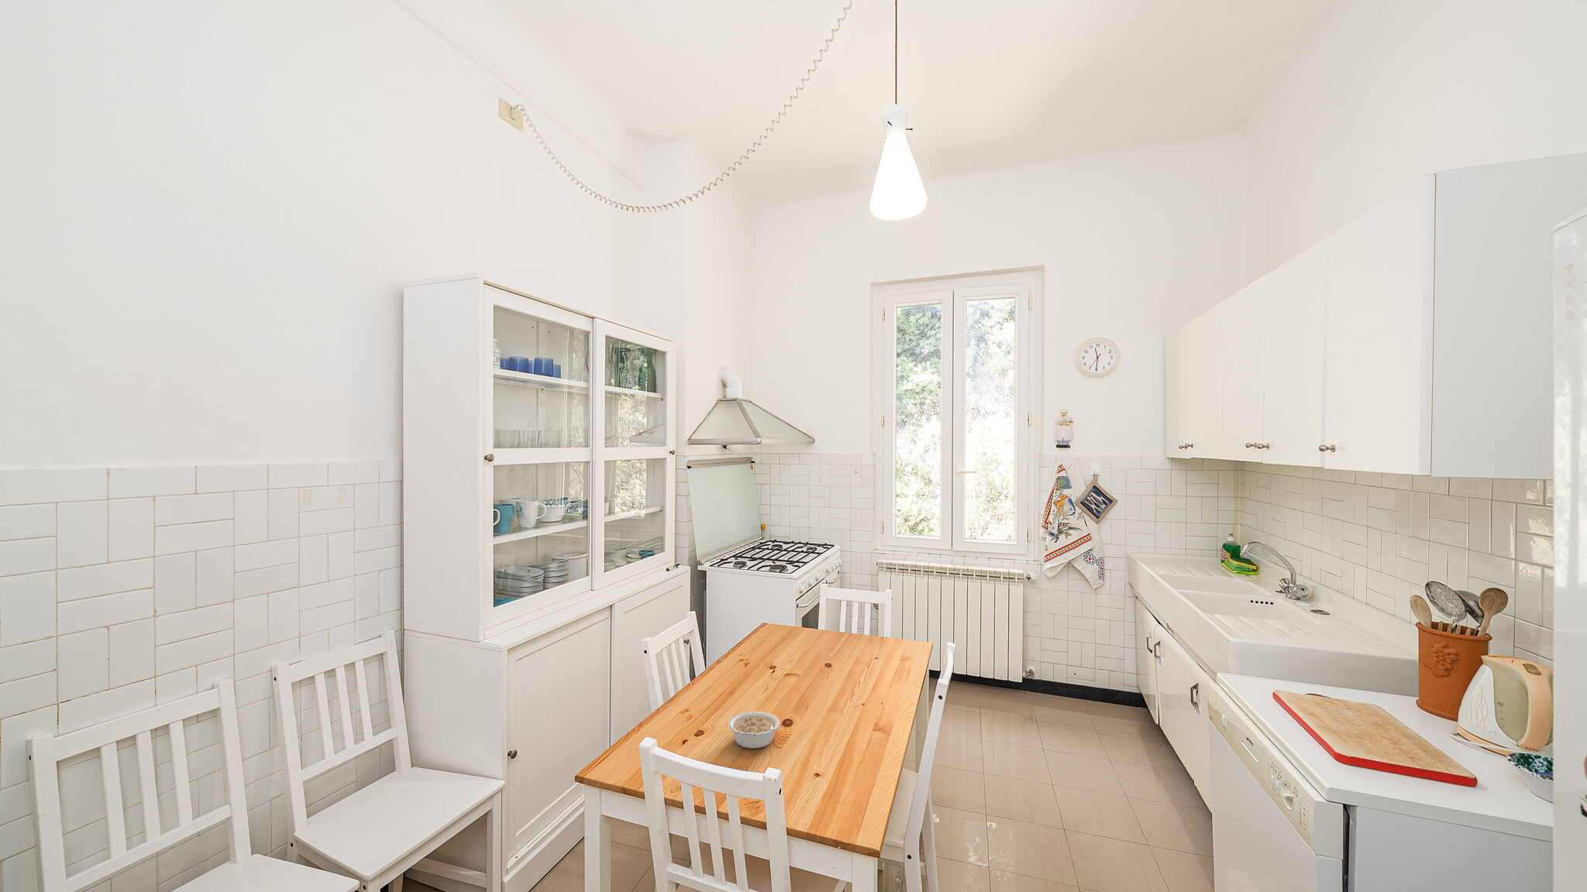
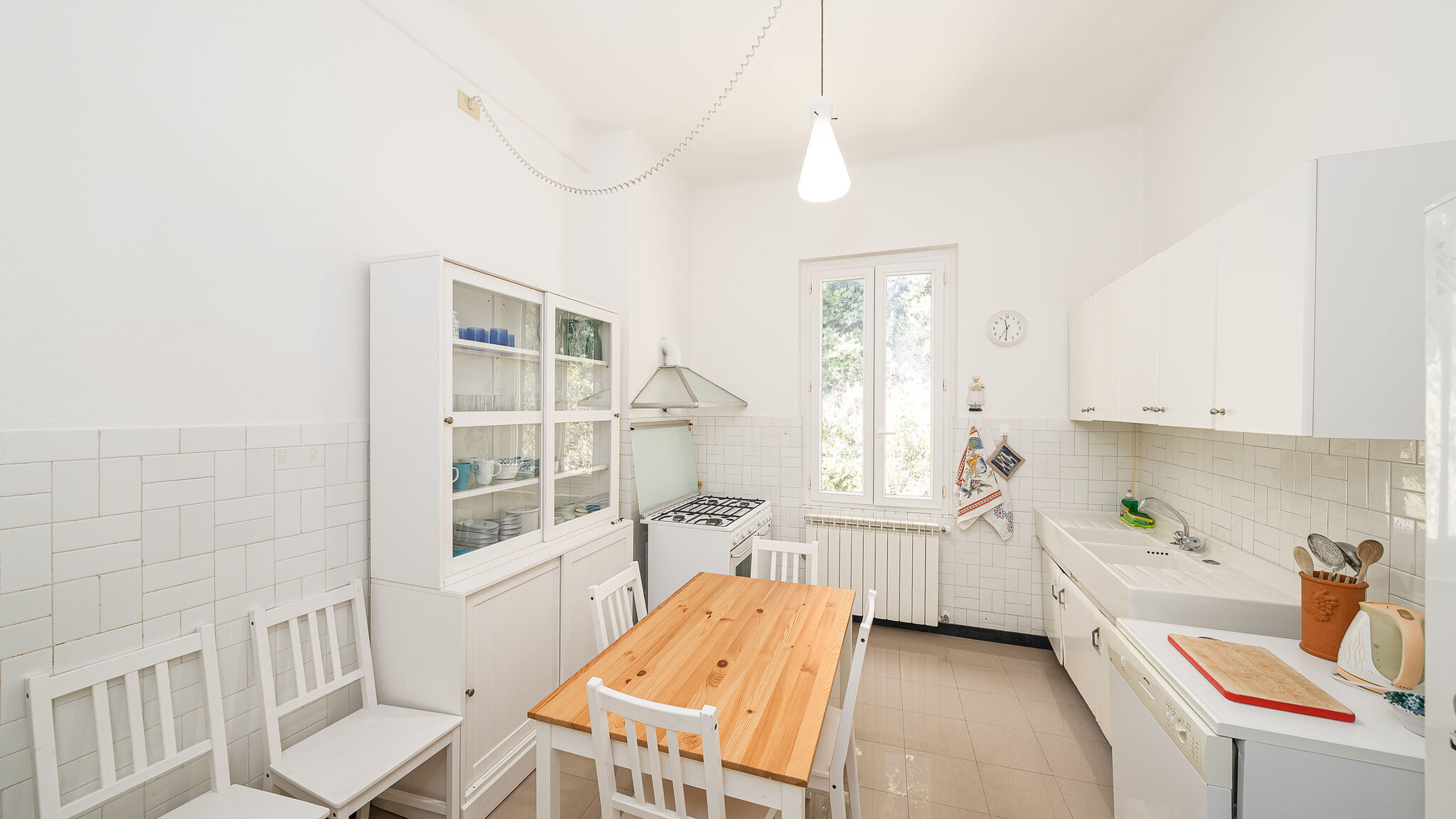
- legume [728,711,784,749]
